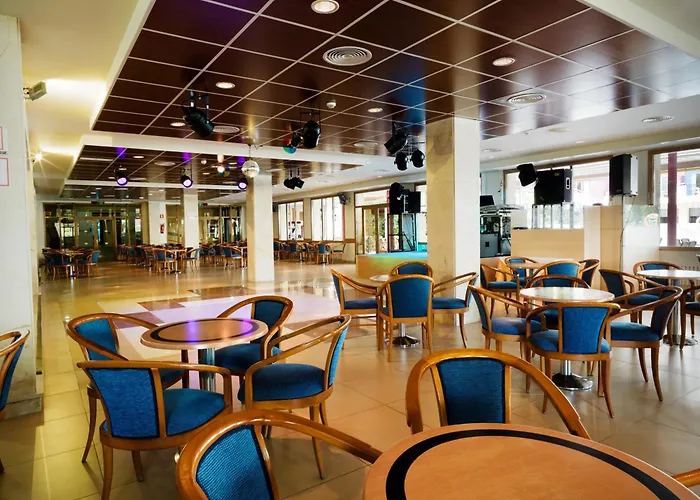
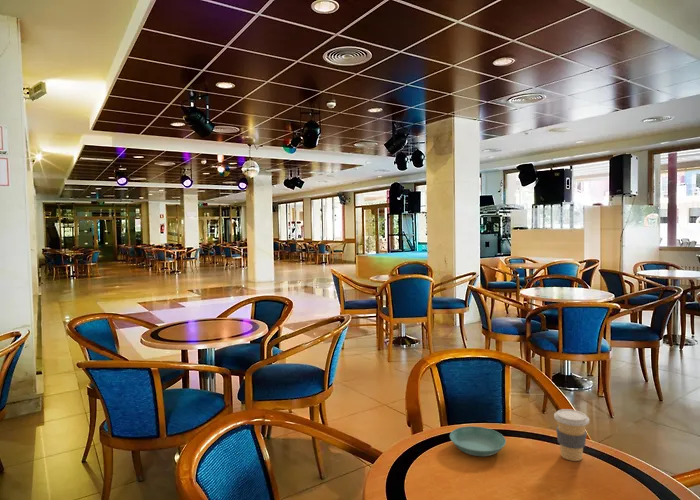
+ coffee cup [553,408,590,462]
+ saucer [449,425,507,457]
